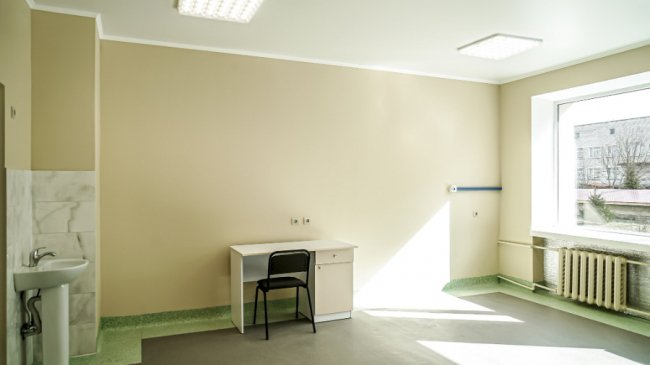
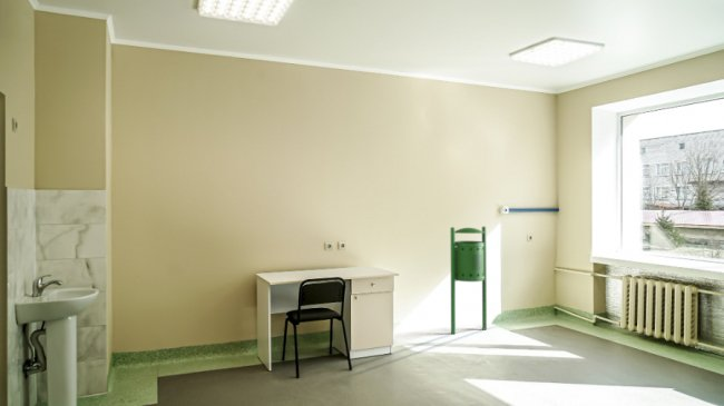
+ trash can [450,226,488,335]
